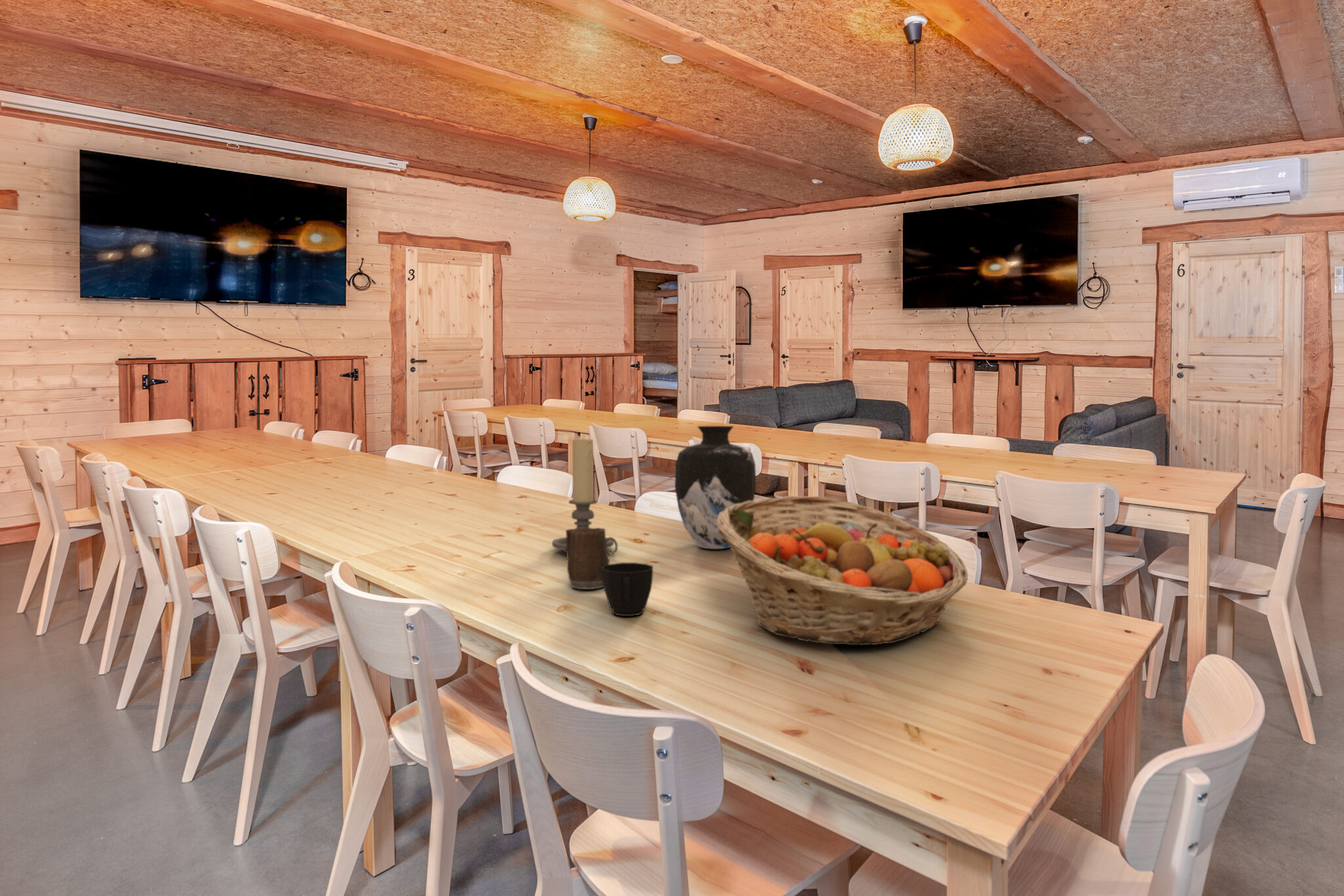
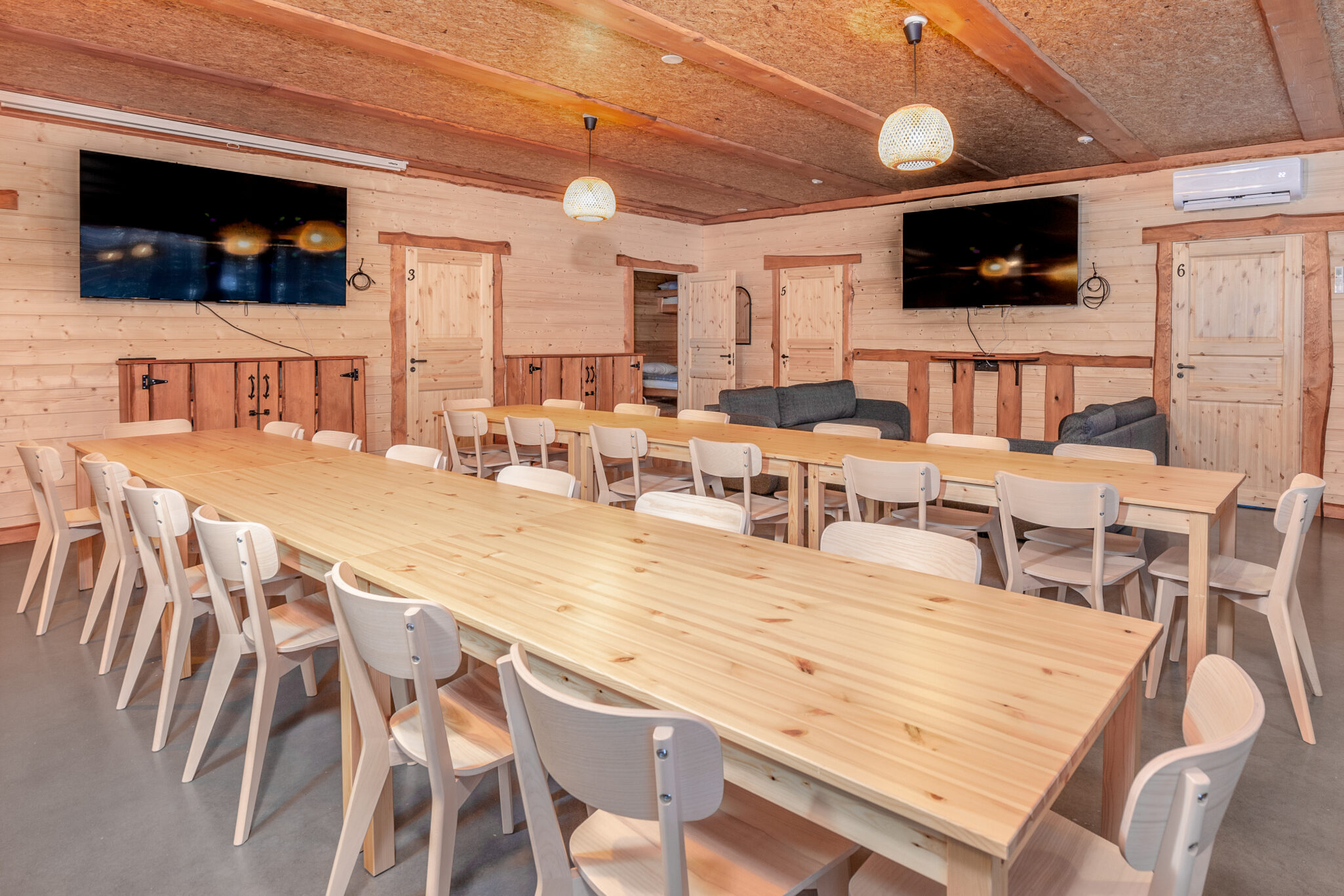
- candle holder [551,436,618,555]
- fruit basket [717,495,968,646]
- mug [565,528,610,590]
- cup [602,562,654,617]
- vase [674,425,757,550]
